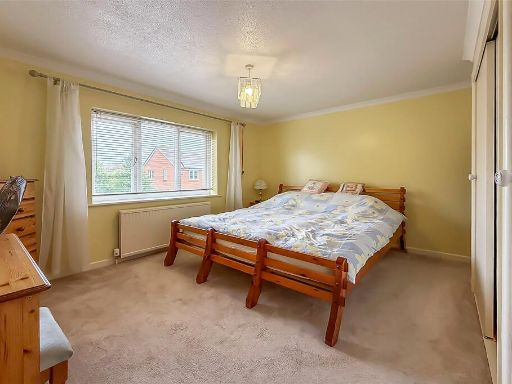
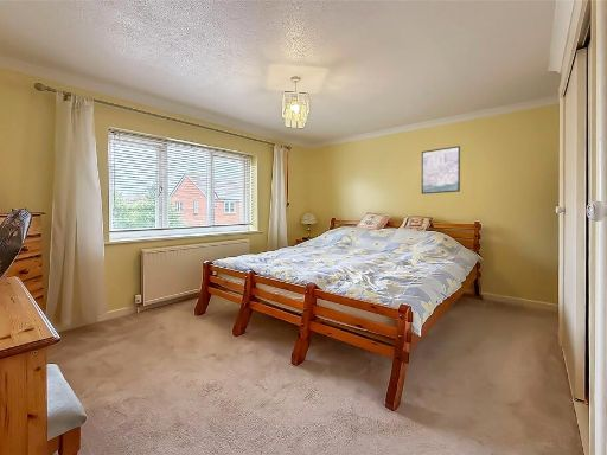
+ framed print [421,145,461,196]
